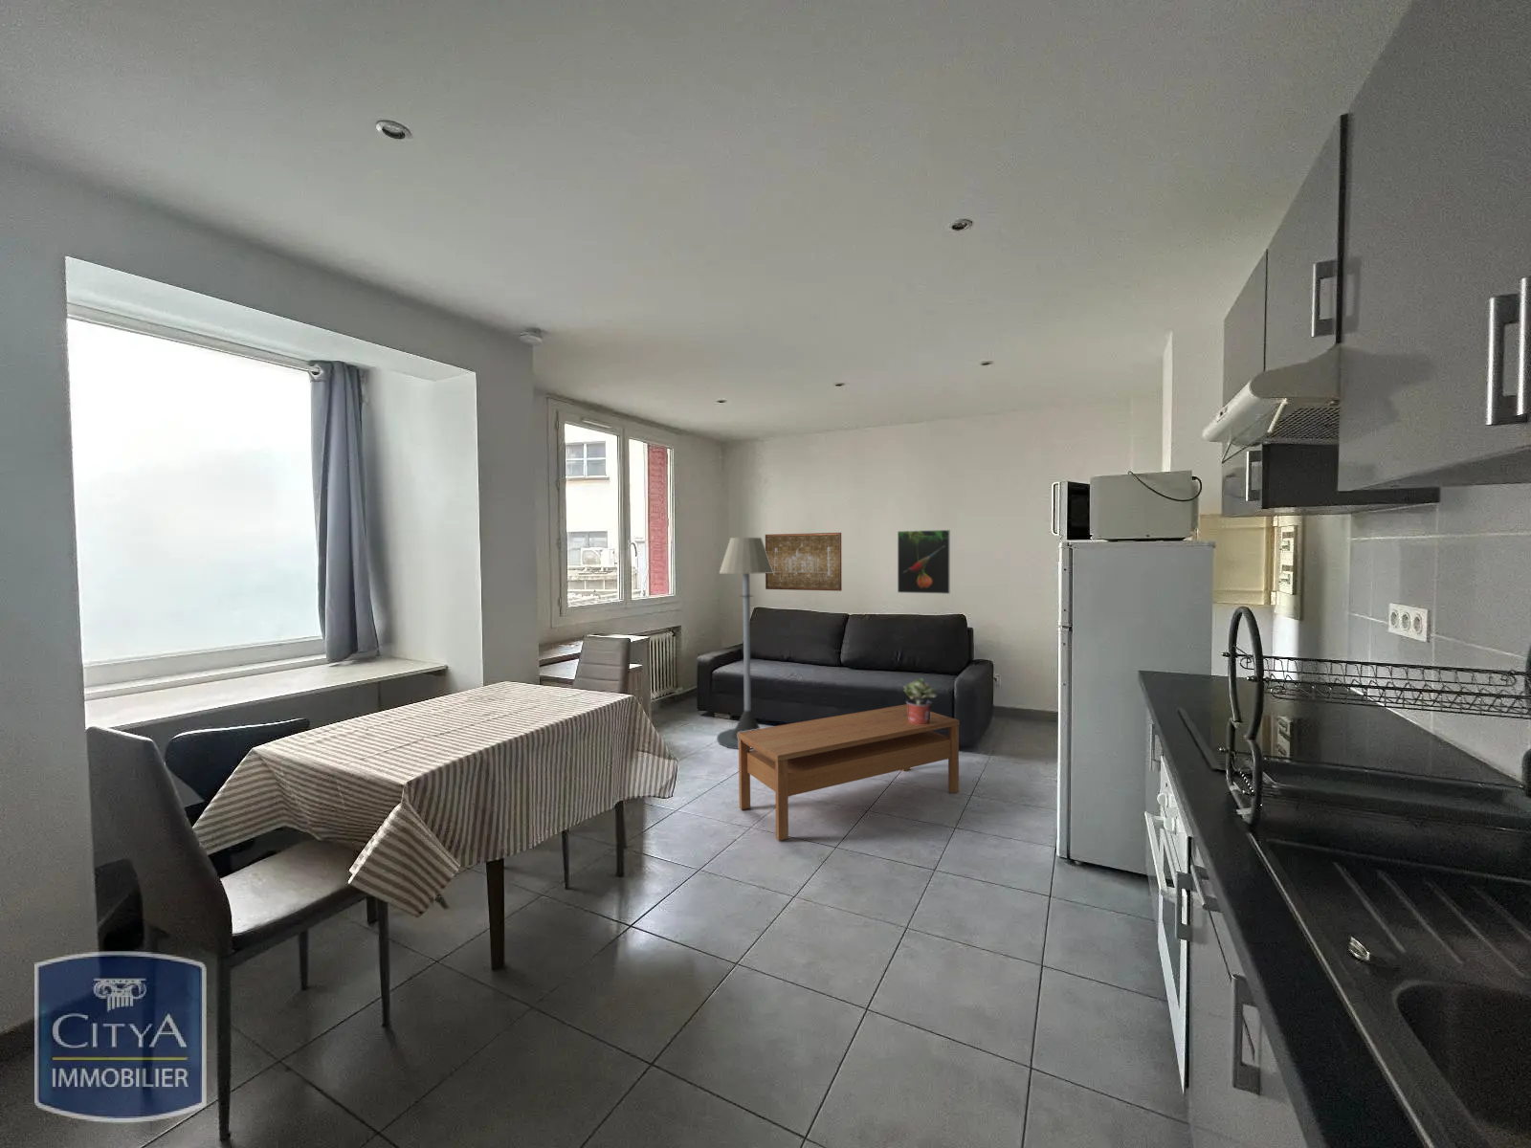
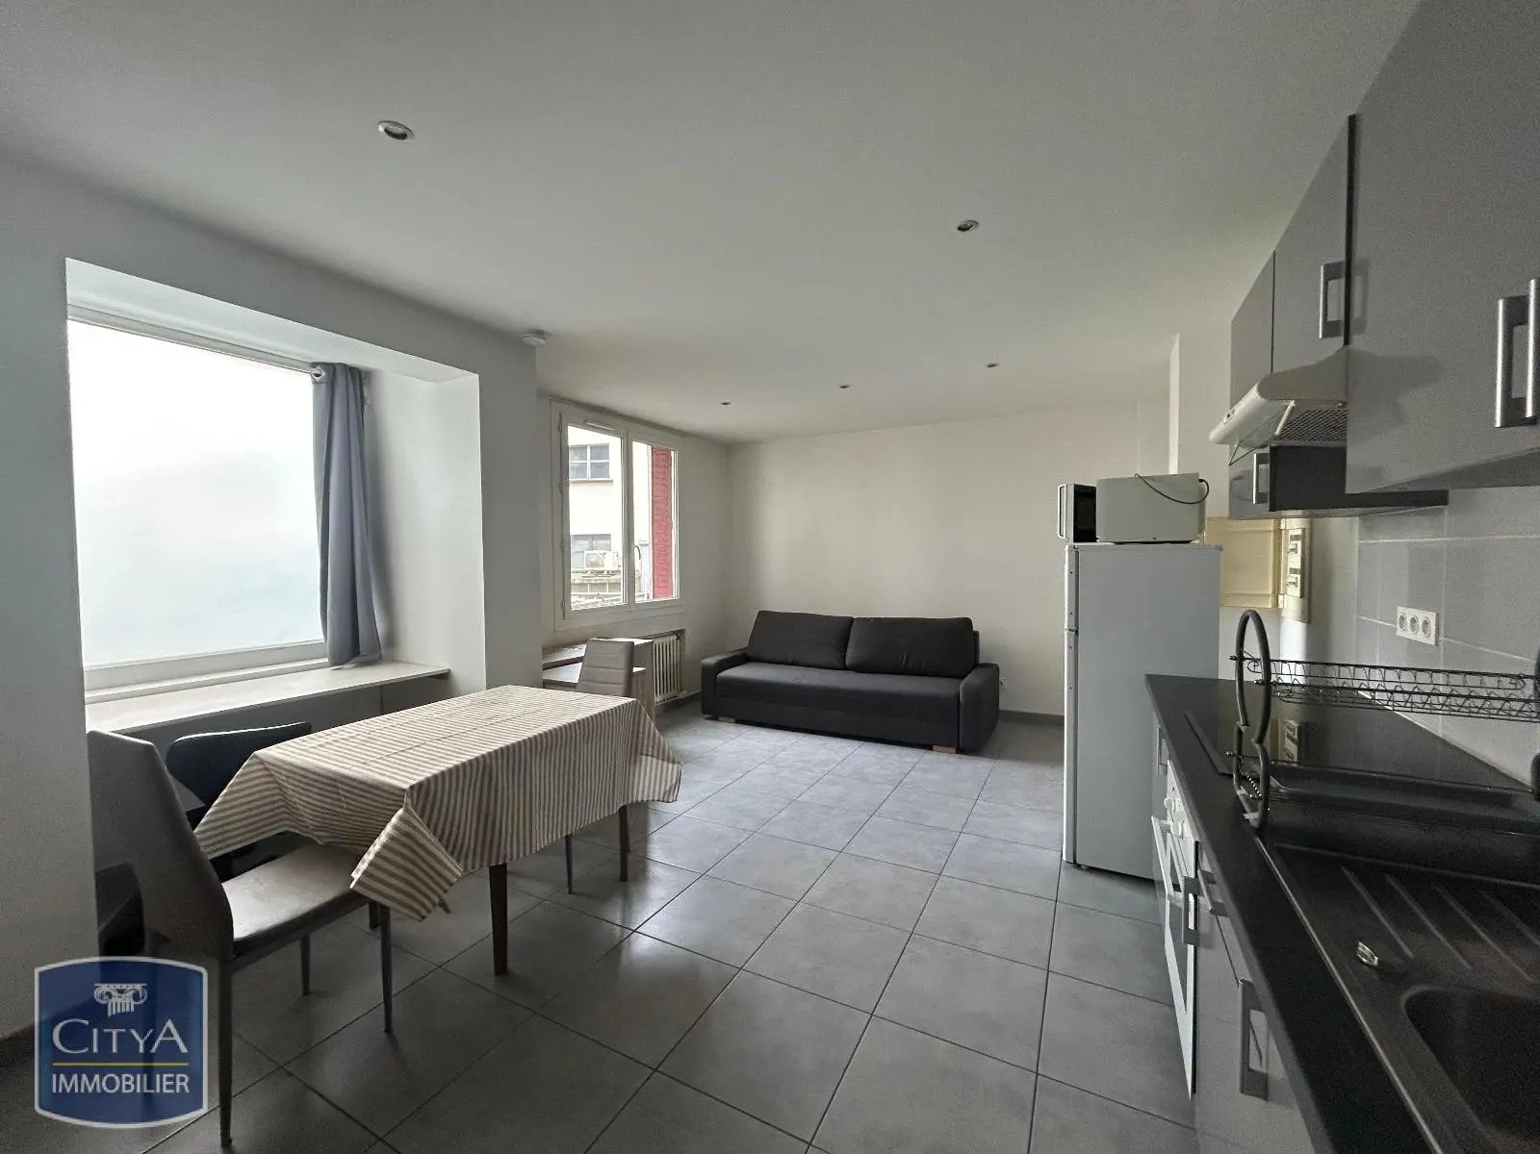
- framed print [897,529,951,594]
- wall art [764,532,843,592]
- potted plant [903,678,938,725]
- floor lamp [716,537,773,750]
- coffee table [738,703,961,842]
